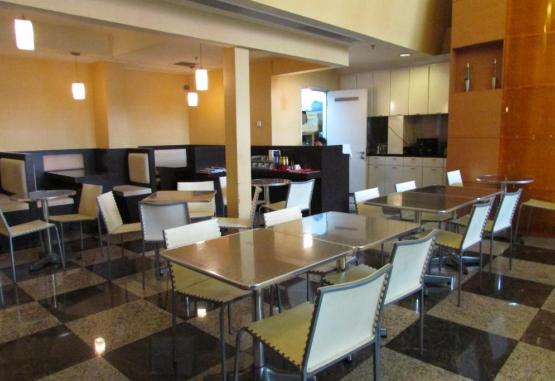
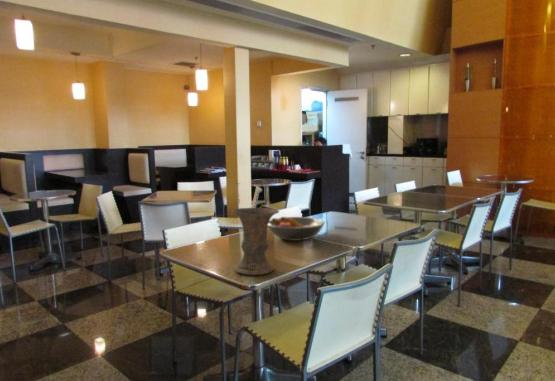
+ fruit bowl [267,216,326,242]
+ vase [231,207,280,276]
